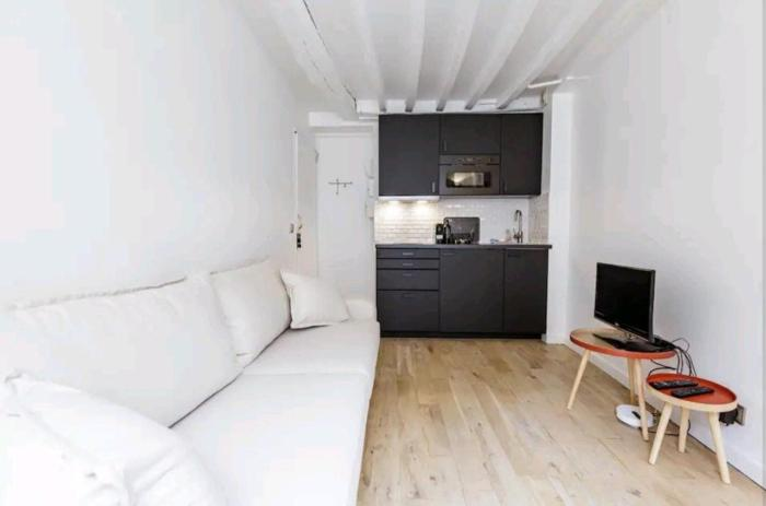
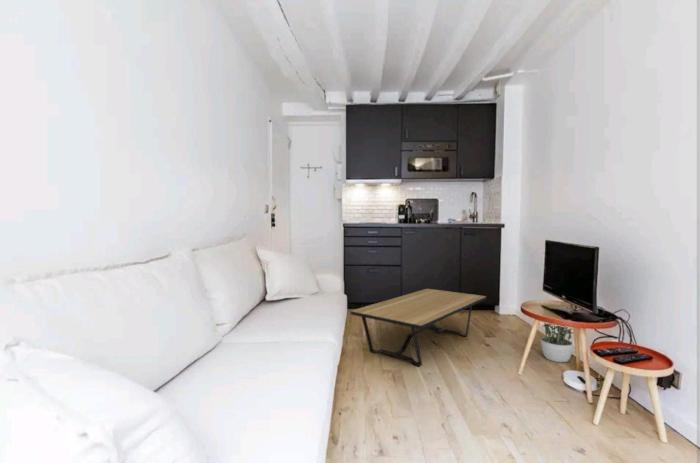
+ coffee table [350,288,487,367]
+ potted plant [540,322,574,363]
